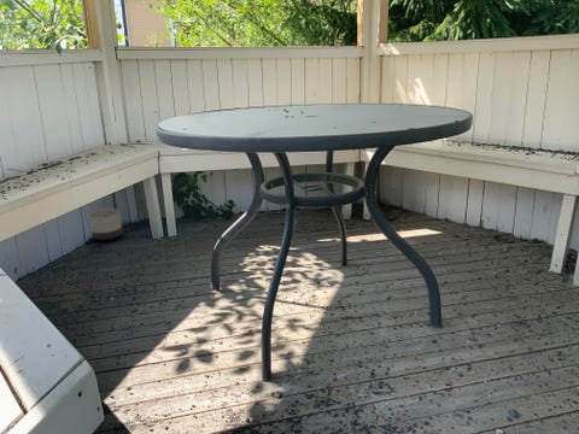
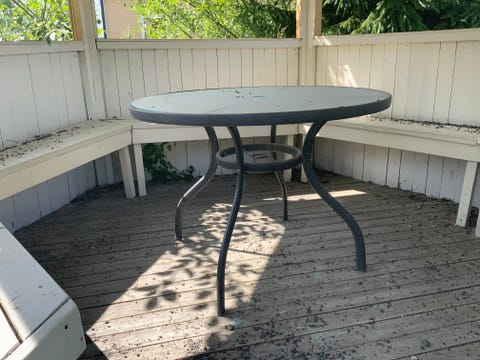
- planter [87,207,123,241]
